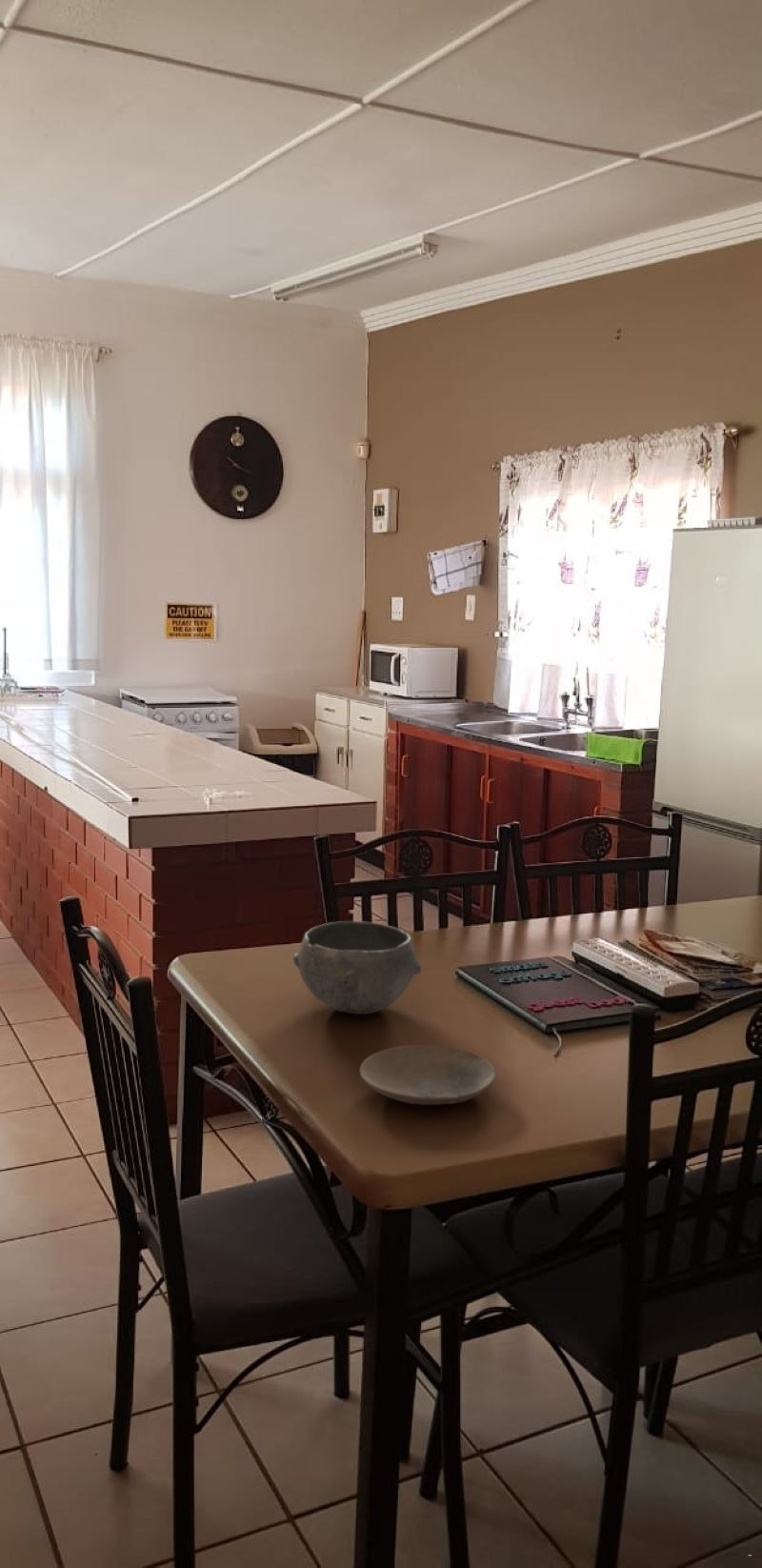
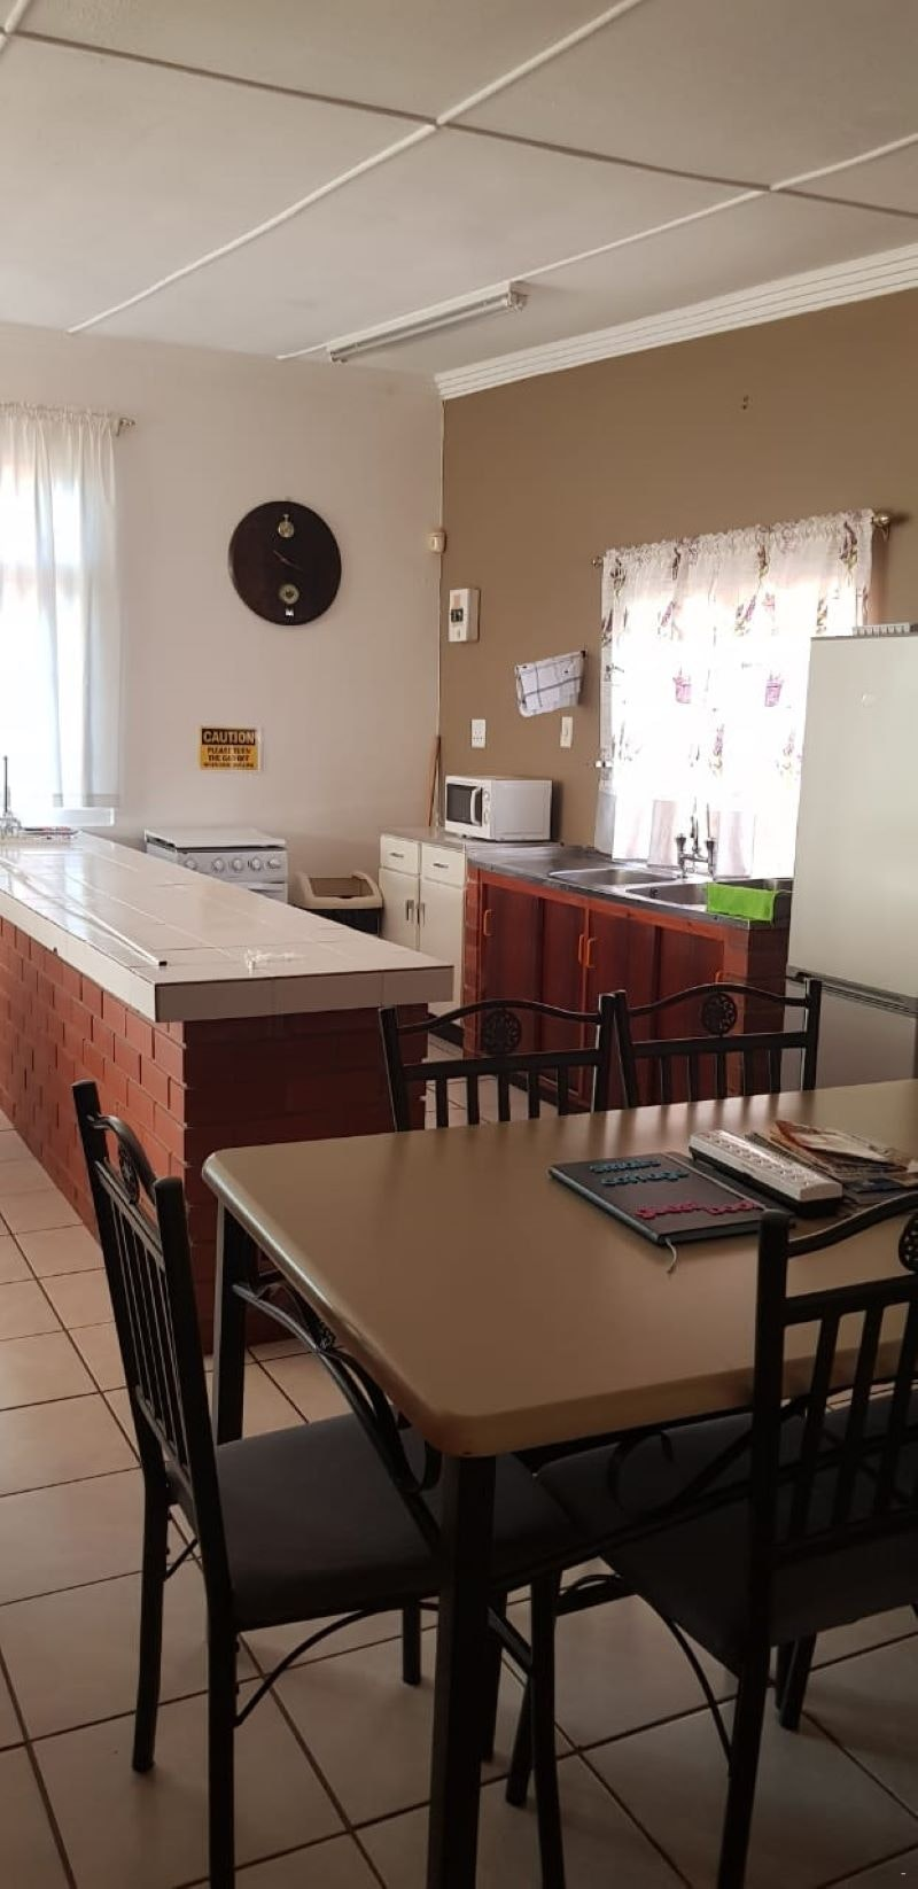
- bowl [292,920,422,1015]
- plate [359,1044,497,1106]
